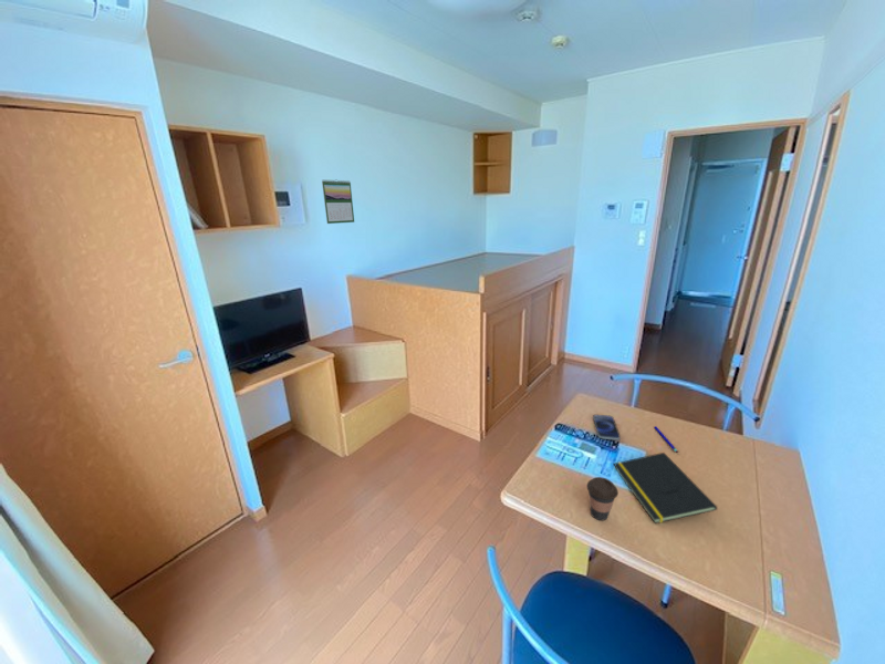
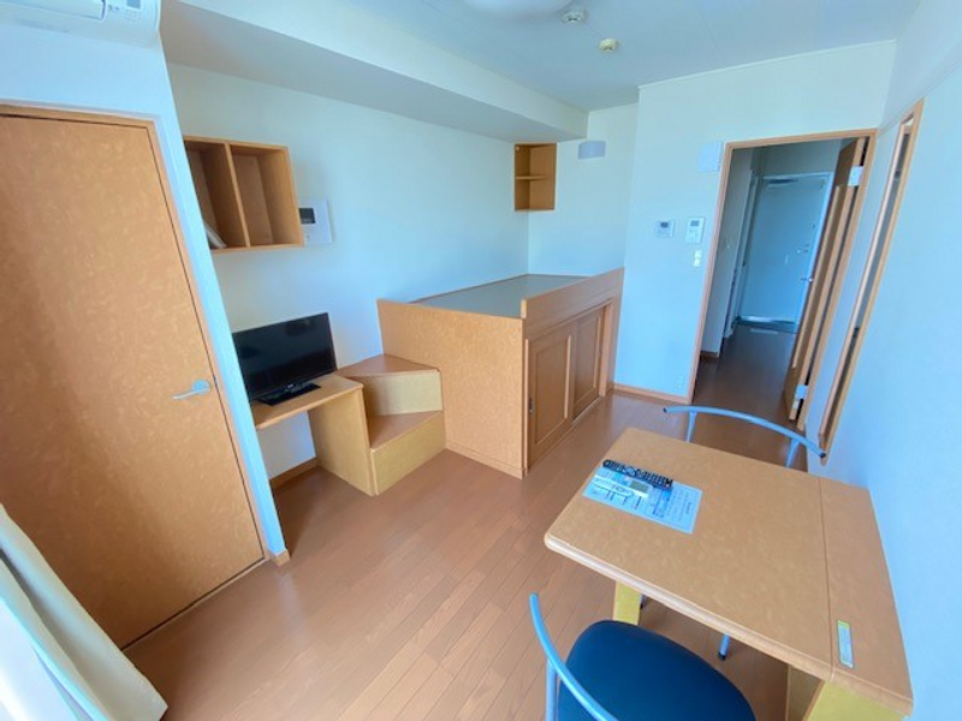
- pen [654,425,679,454]
- smartphone [592,414,622,442]
- coffee cup [585,476,620,521]
- calendar [321,178,355,225]
- notepad [613,452,718,525]
